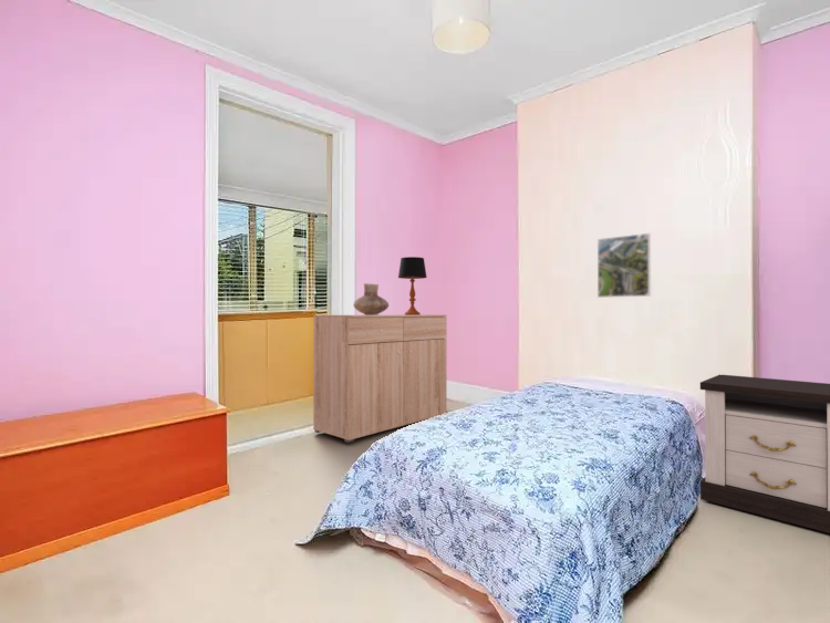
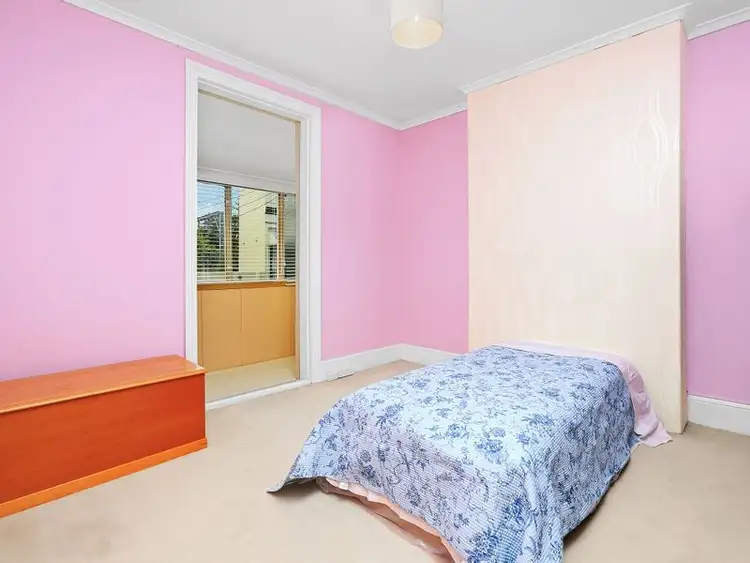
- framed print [596,232,652,299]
- table lamp [397,256,428,315]
- nightstand [699,373,830,534]
- vase [352,282,390,315]
- dresser [312,314,448,444]
